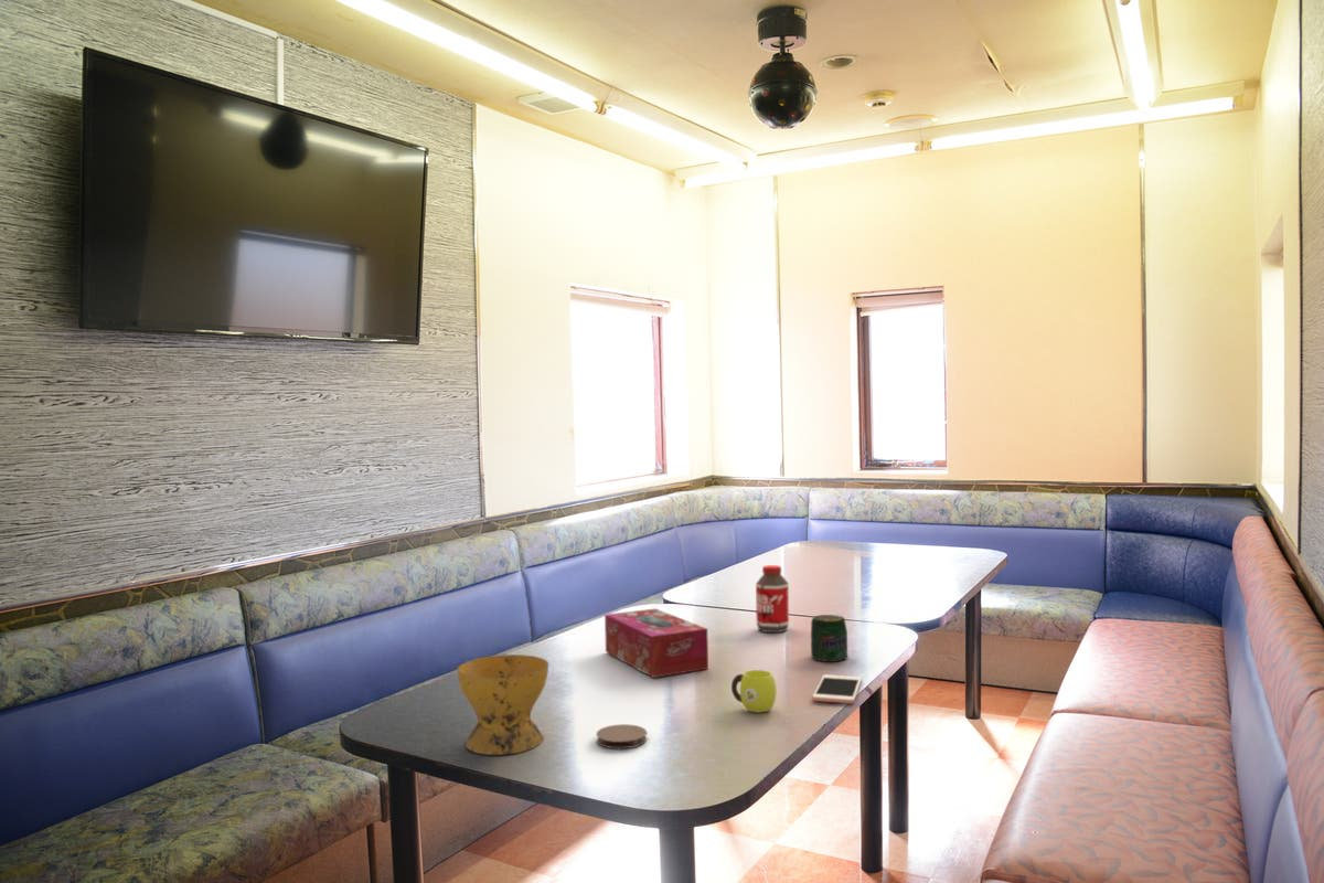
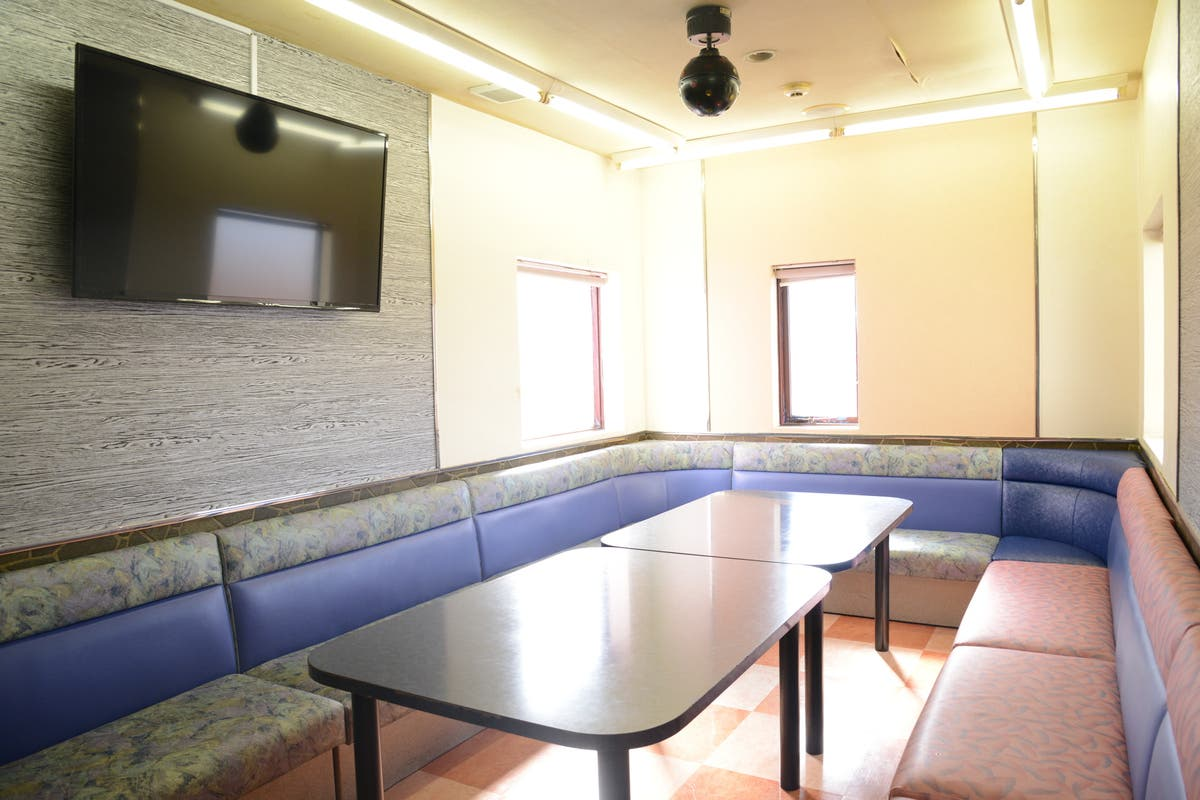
- bottle [755,564,790,634]
- coaster [595,723,648,749]
- bowl [456,653,549,756]
- jar [810,614,848,662]
- tissue box [604,607,709,679]
- cell phone [811,673,863,704]
- cup [730,669,778,713]
